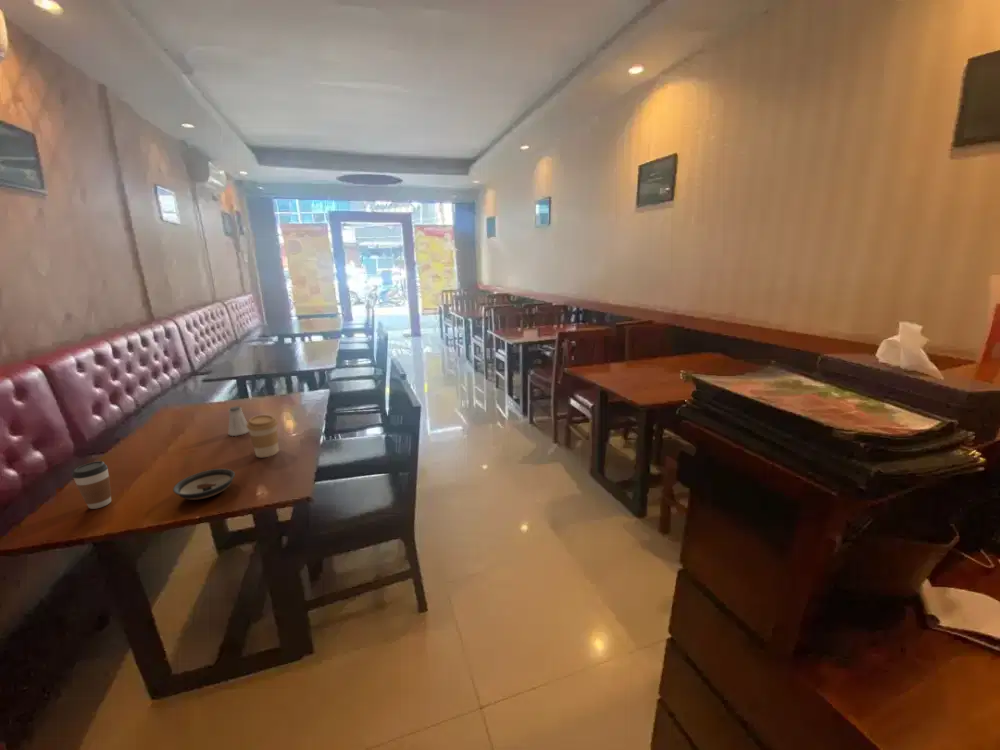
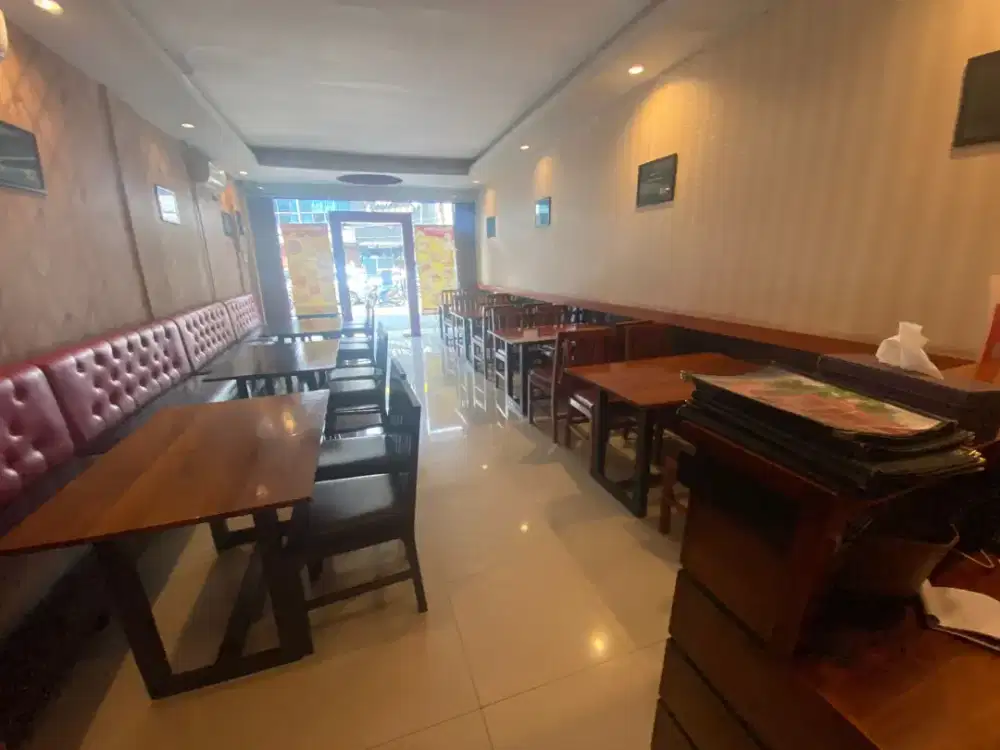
- coffee cup [246,414,280,458]
- saucer [172,468,236,501]
- coffee cup [71,460,112,510]
- saltshaker [227,405,249,437]
